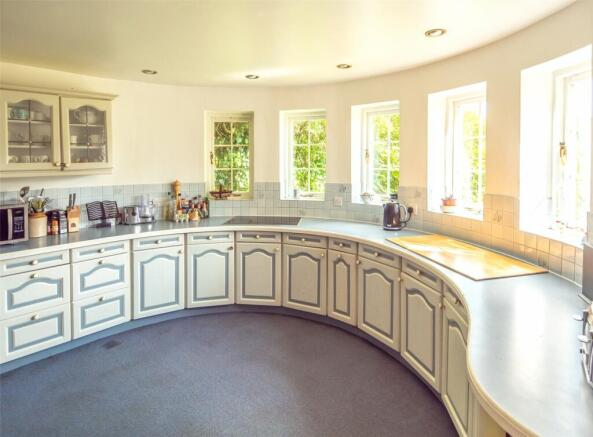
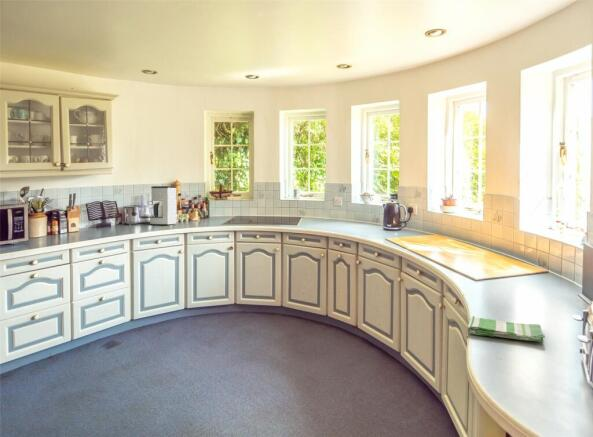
+ dish towel [467,315,546,343]
+ coffee maker [149,185,178,226]
